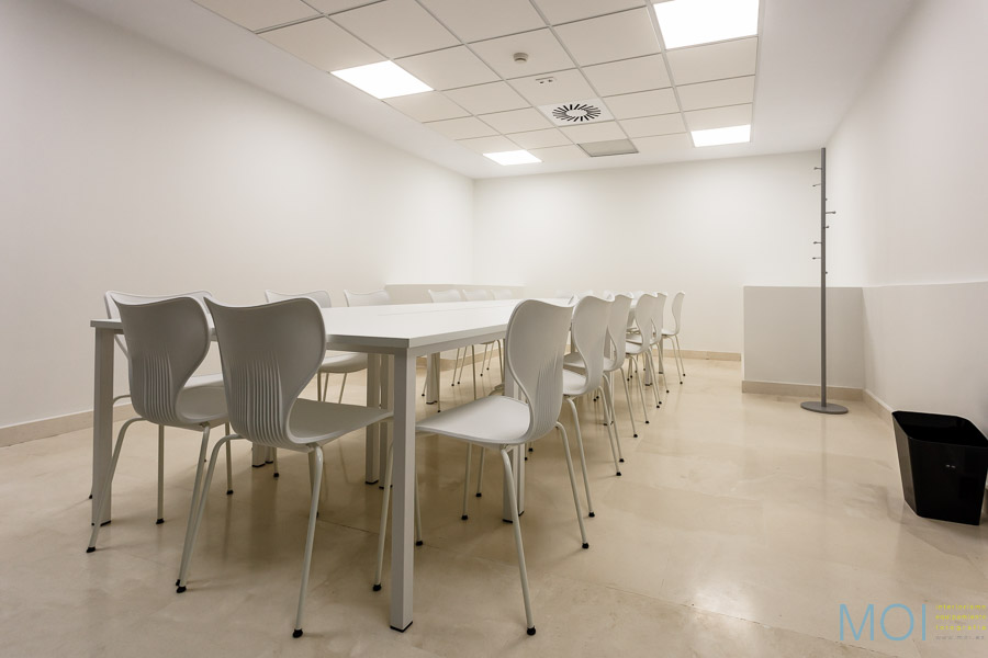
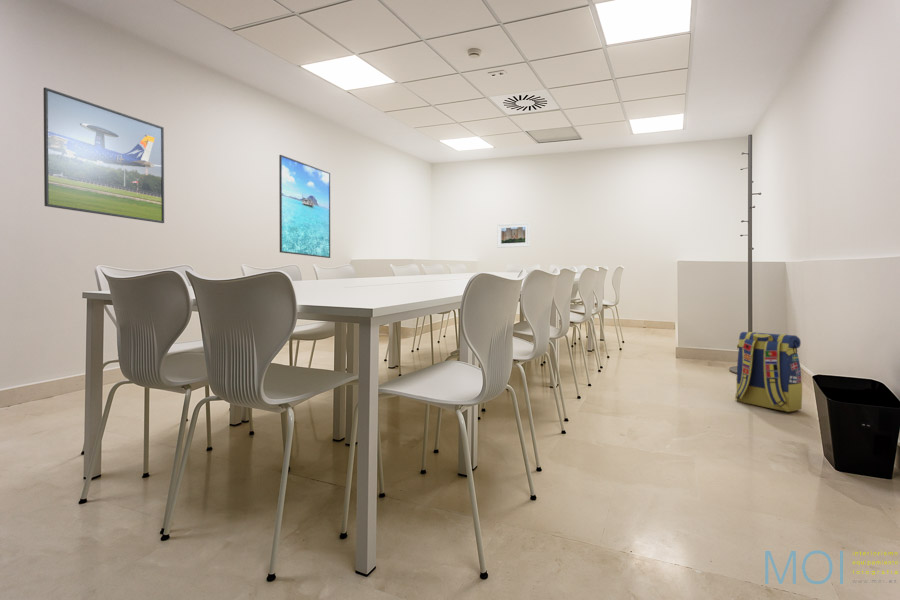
+ backpack [734,331,803,413]
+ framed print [42,87,165,224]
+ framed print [278,154,331,259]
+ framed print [496,221,531,249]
